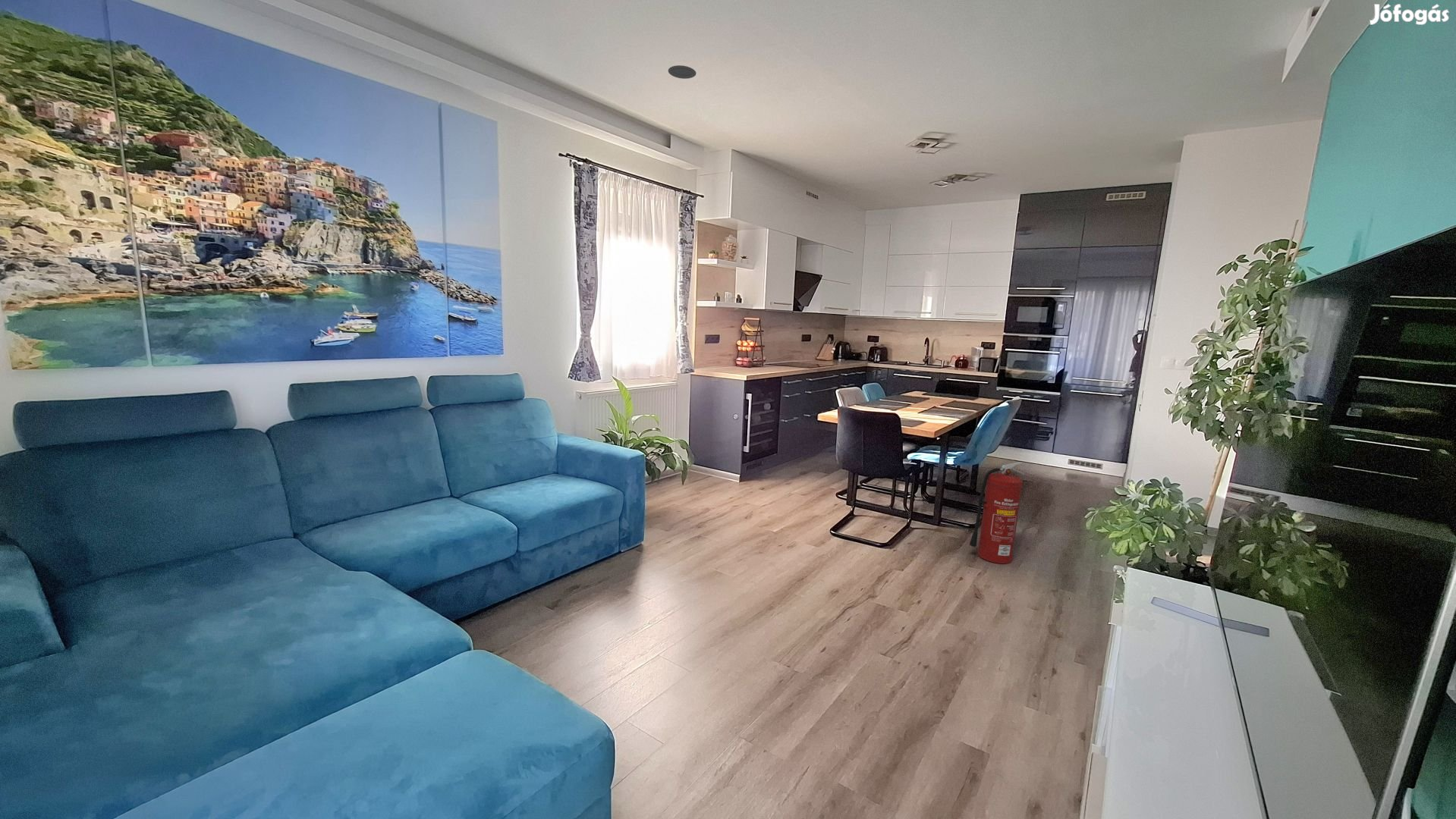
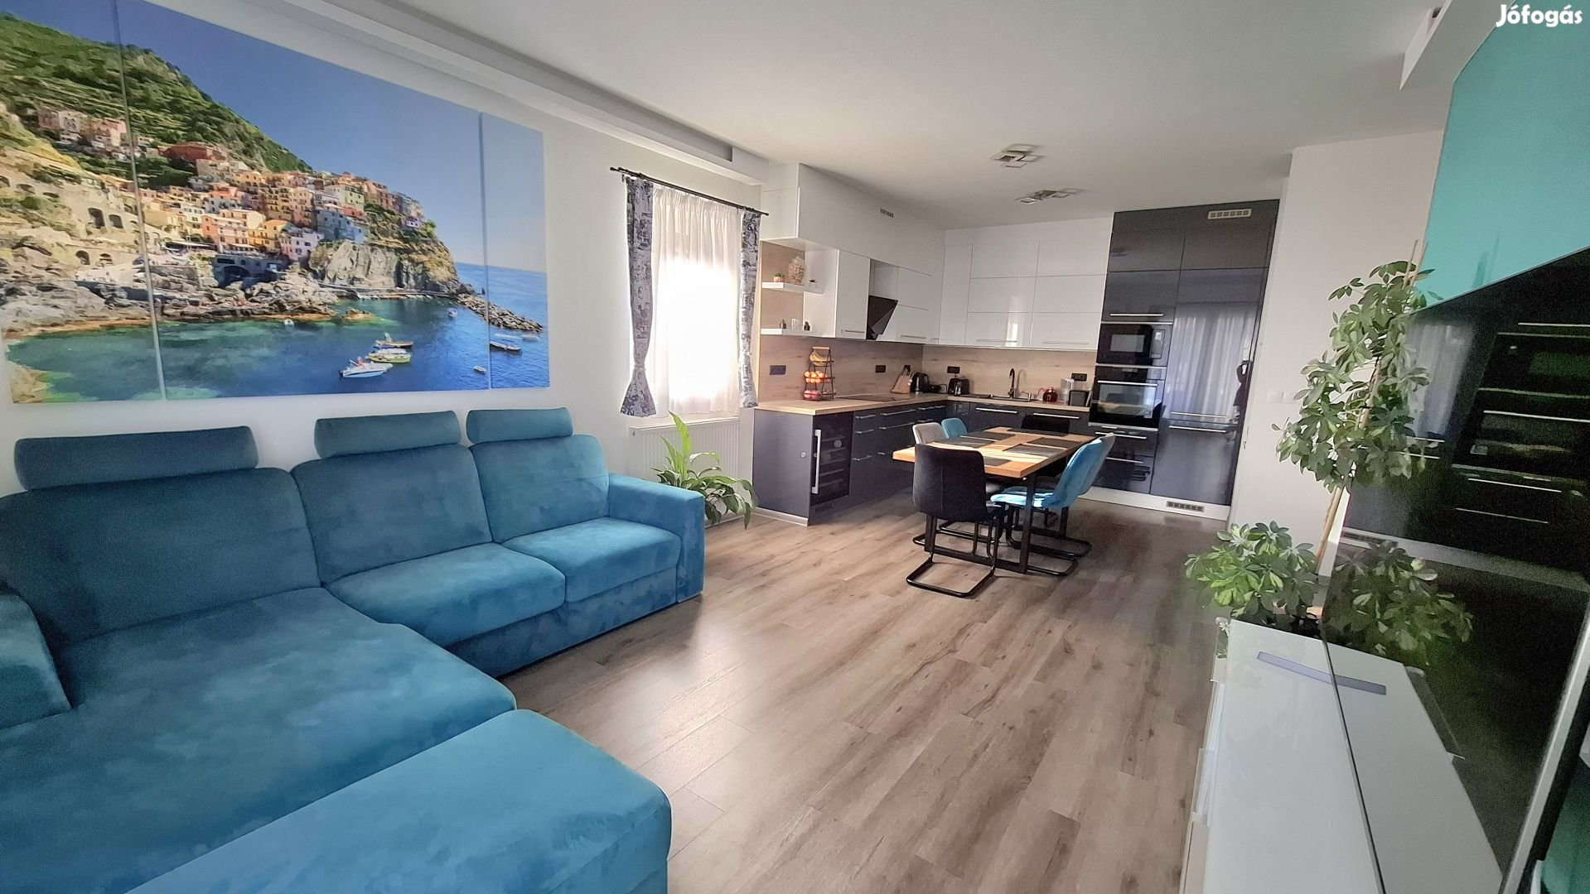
- fire extinguisher [969,461,1026,564]
- recessed light [668,64,697,80]
